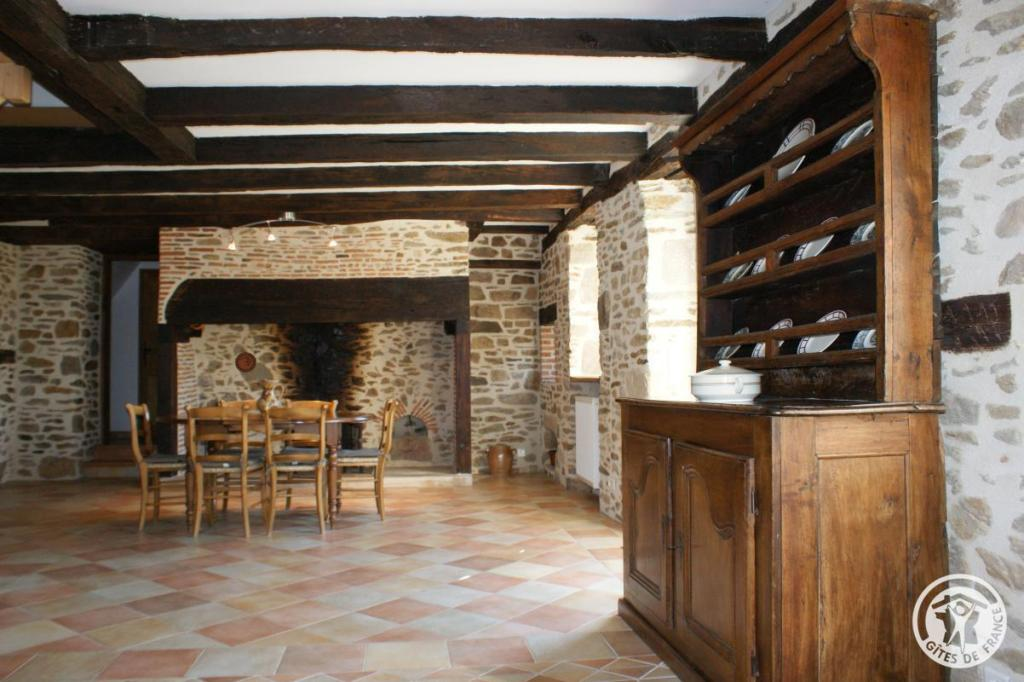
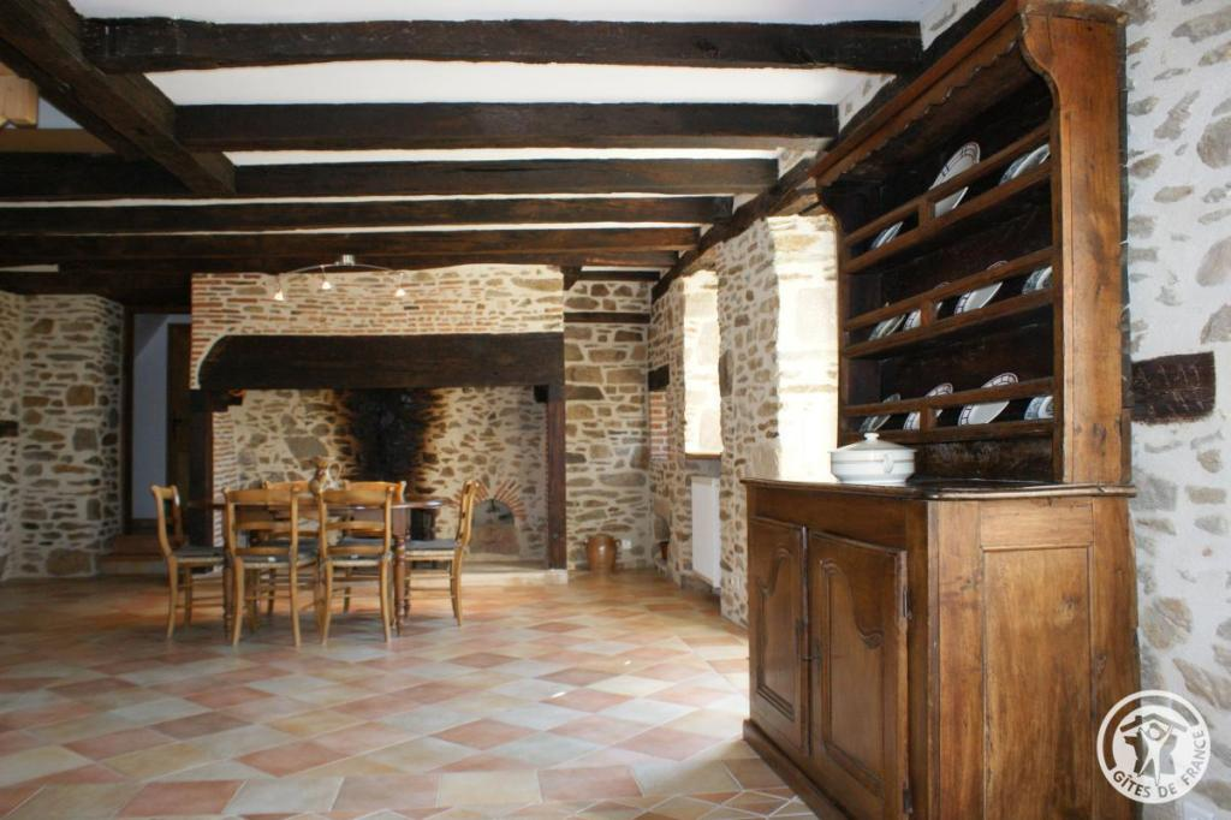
- decorative plate [234,351,257,373]
